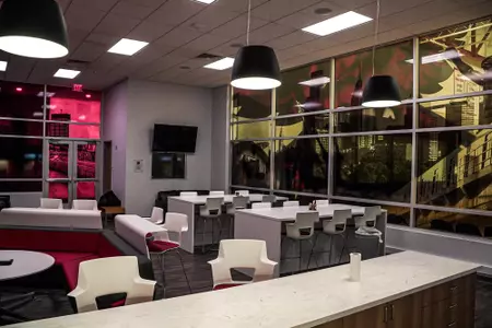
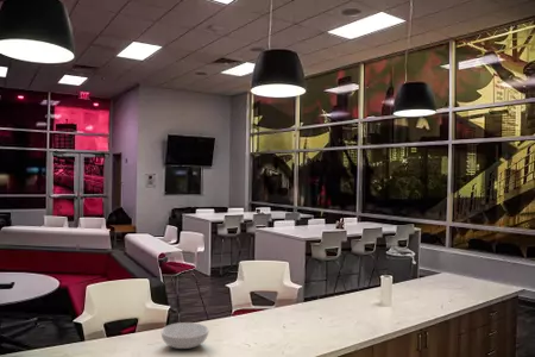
+ serving bowl [160,321,210,350]
